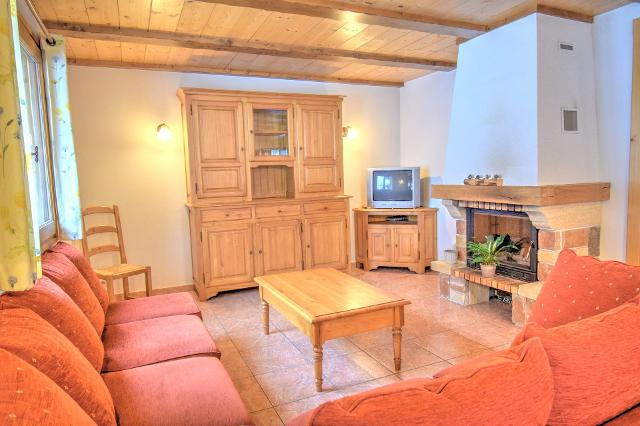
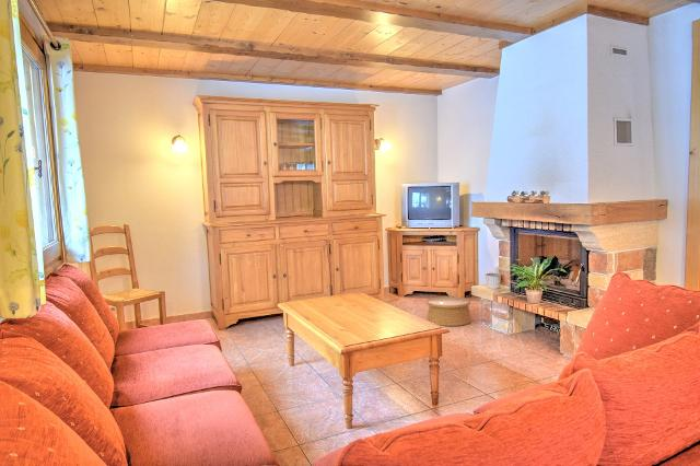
+ woven basket [425,295,472,327]
